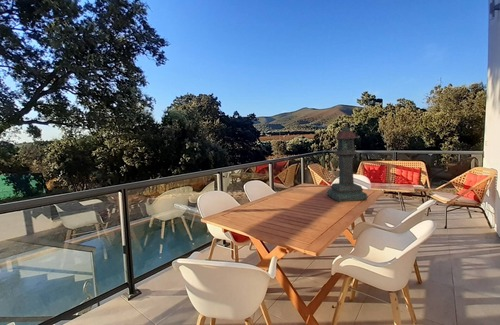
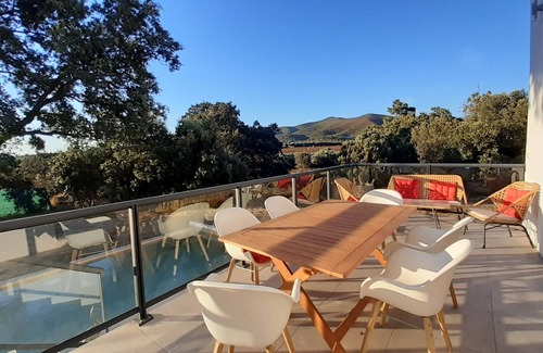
- lantern [326,124,369,203]
